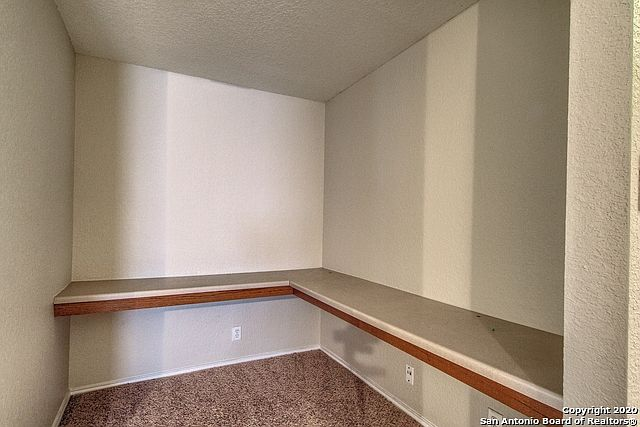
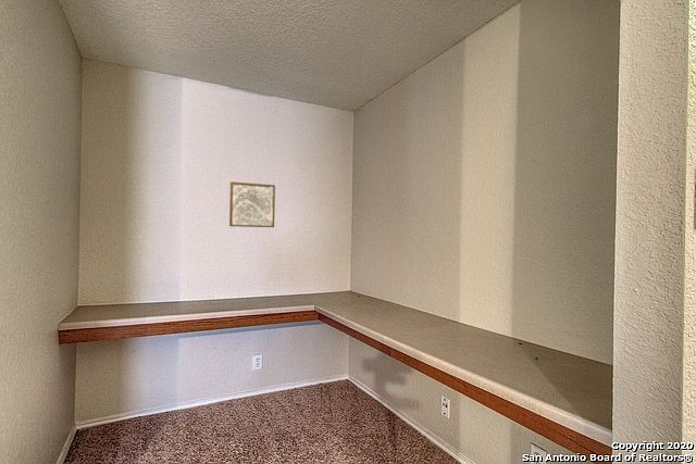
+ wall art [228,180,276,228]
